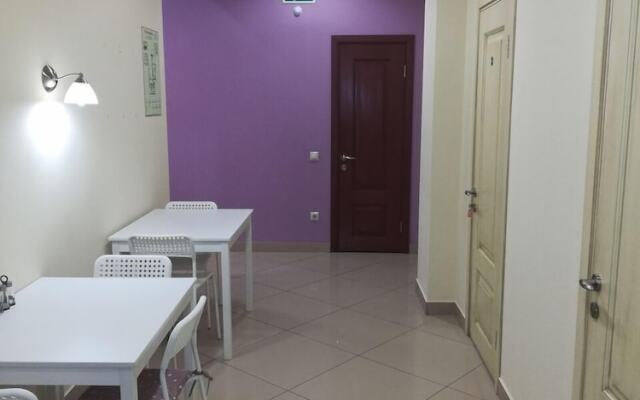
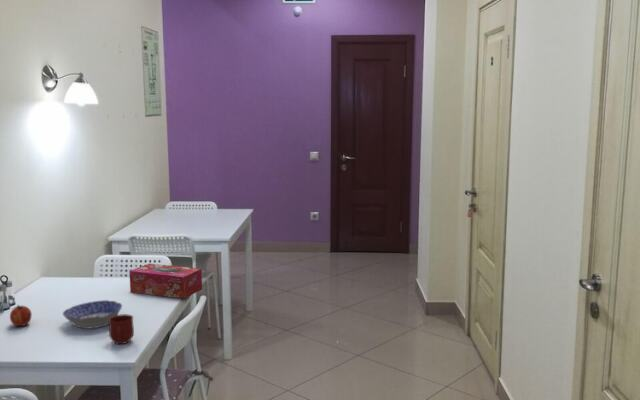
+ fruit [9,304,33,327]
+ mug [108,313,135,345]
+ bowl [62,299,123,330]
+ tissue box [128,263,203,299]
